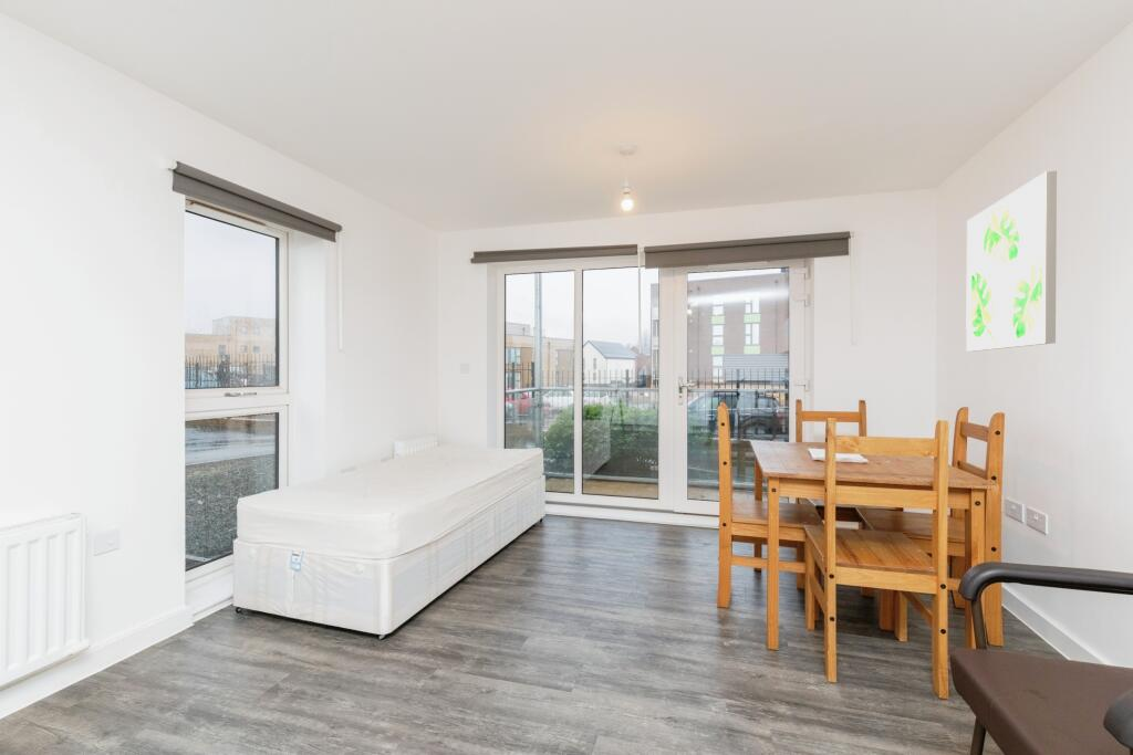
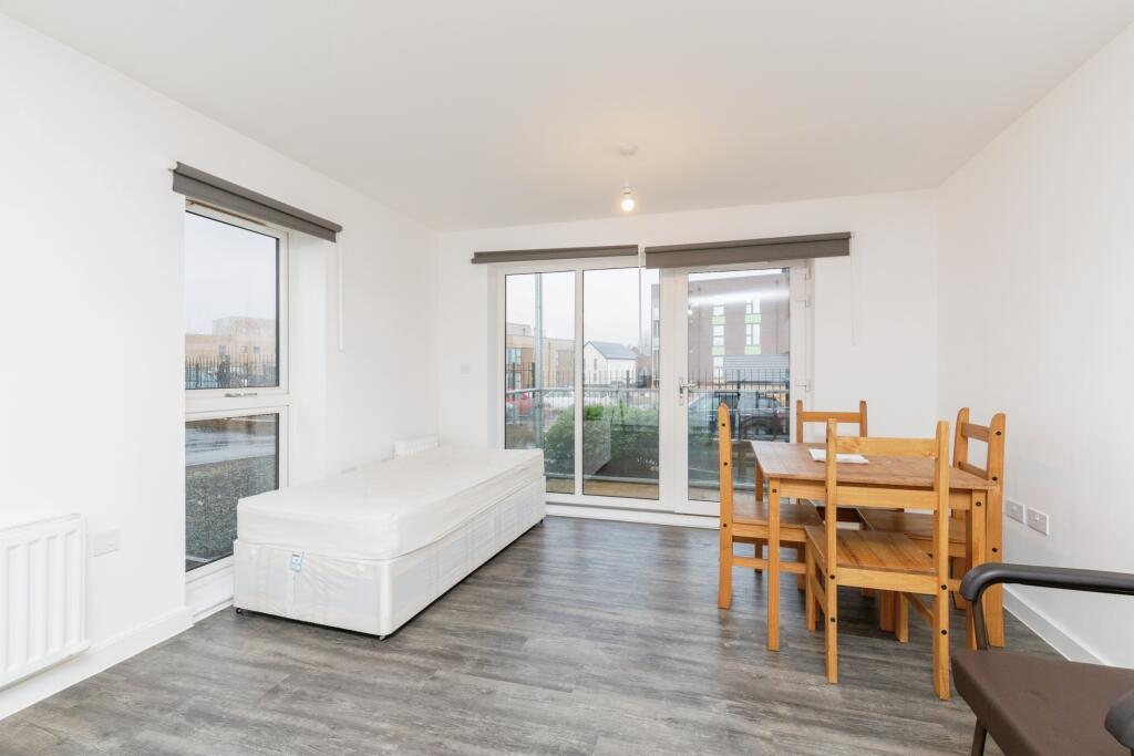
- wall art [965,169,1058,353]
